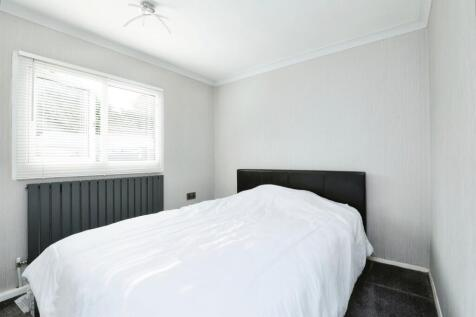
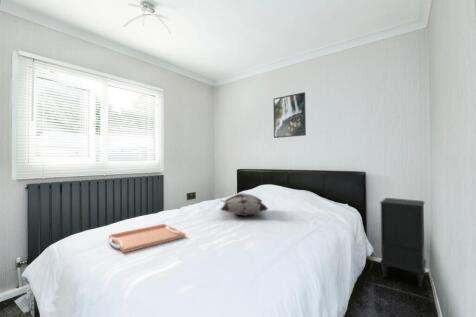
+ nightstand [379,197,427,289]
+ serving tray [108,223,186,254]
+ decorative pillow [220,192,269,217]
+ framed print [273,91,307,139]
